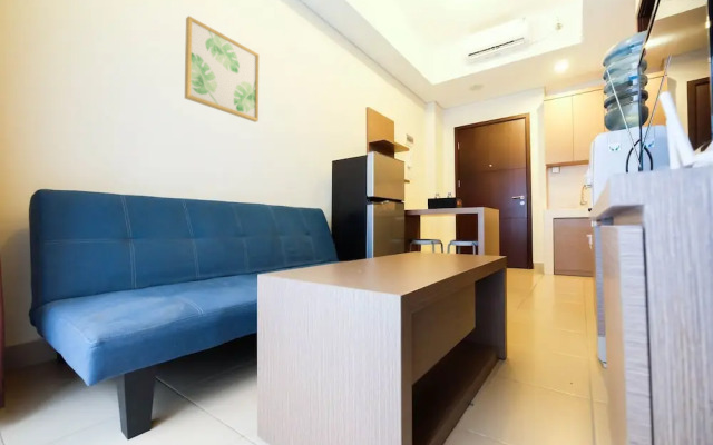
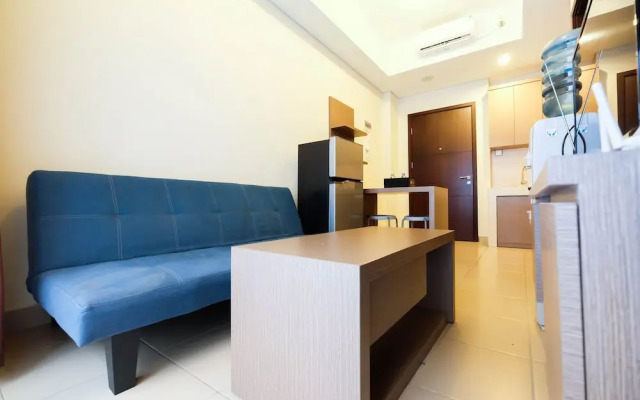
- wall art [184,14,260,123]
